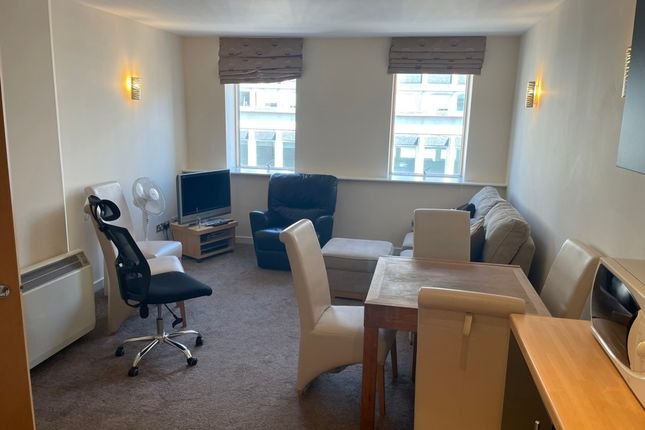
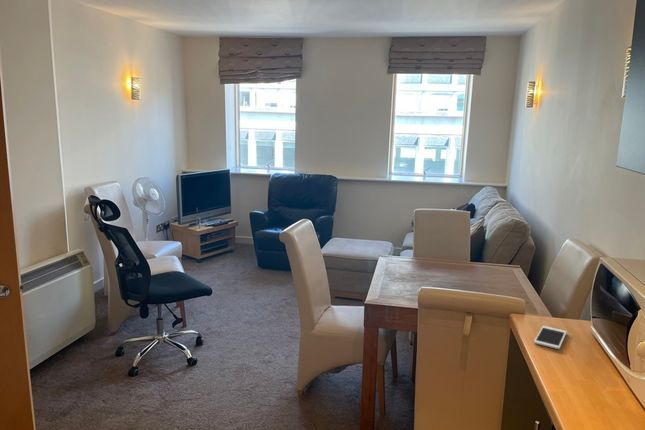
+ cell phone [533,325,568,350]
